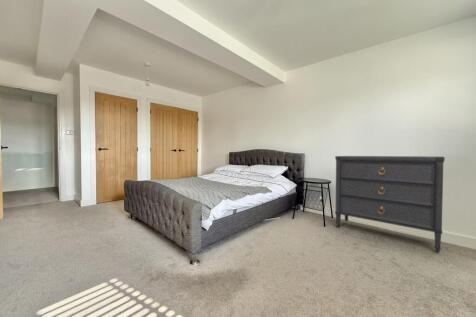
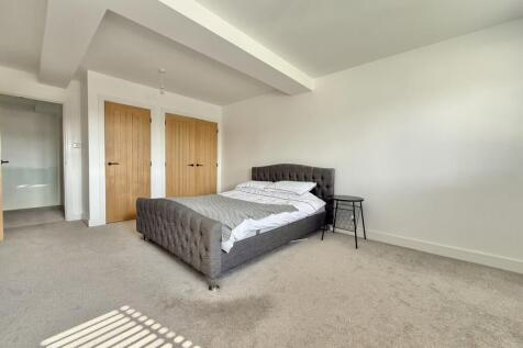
- dresser [334,155,446,253]
